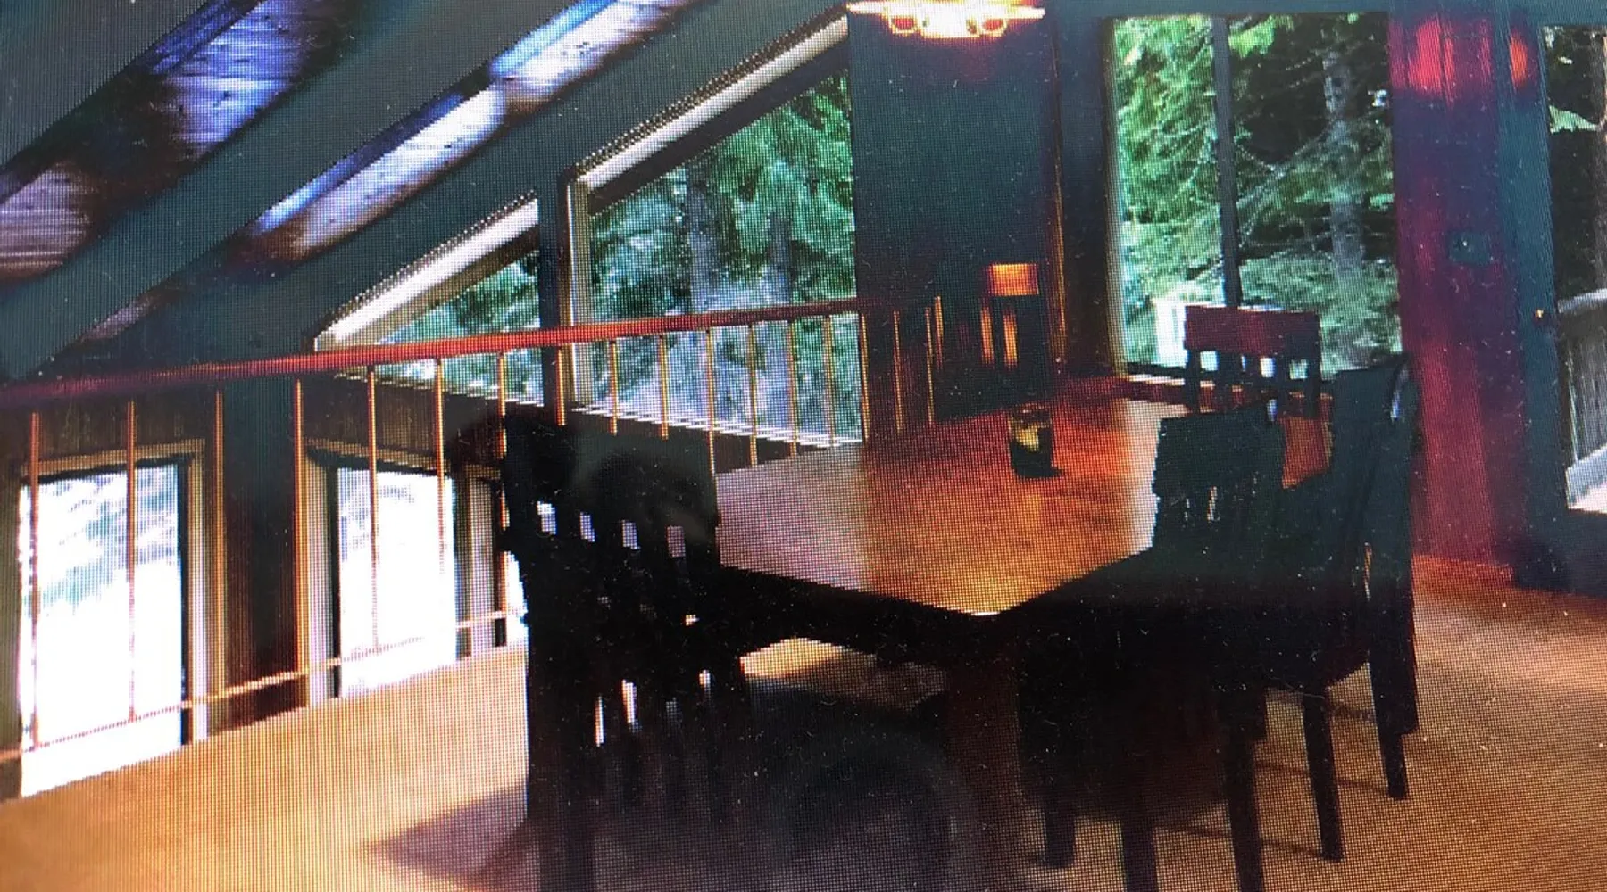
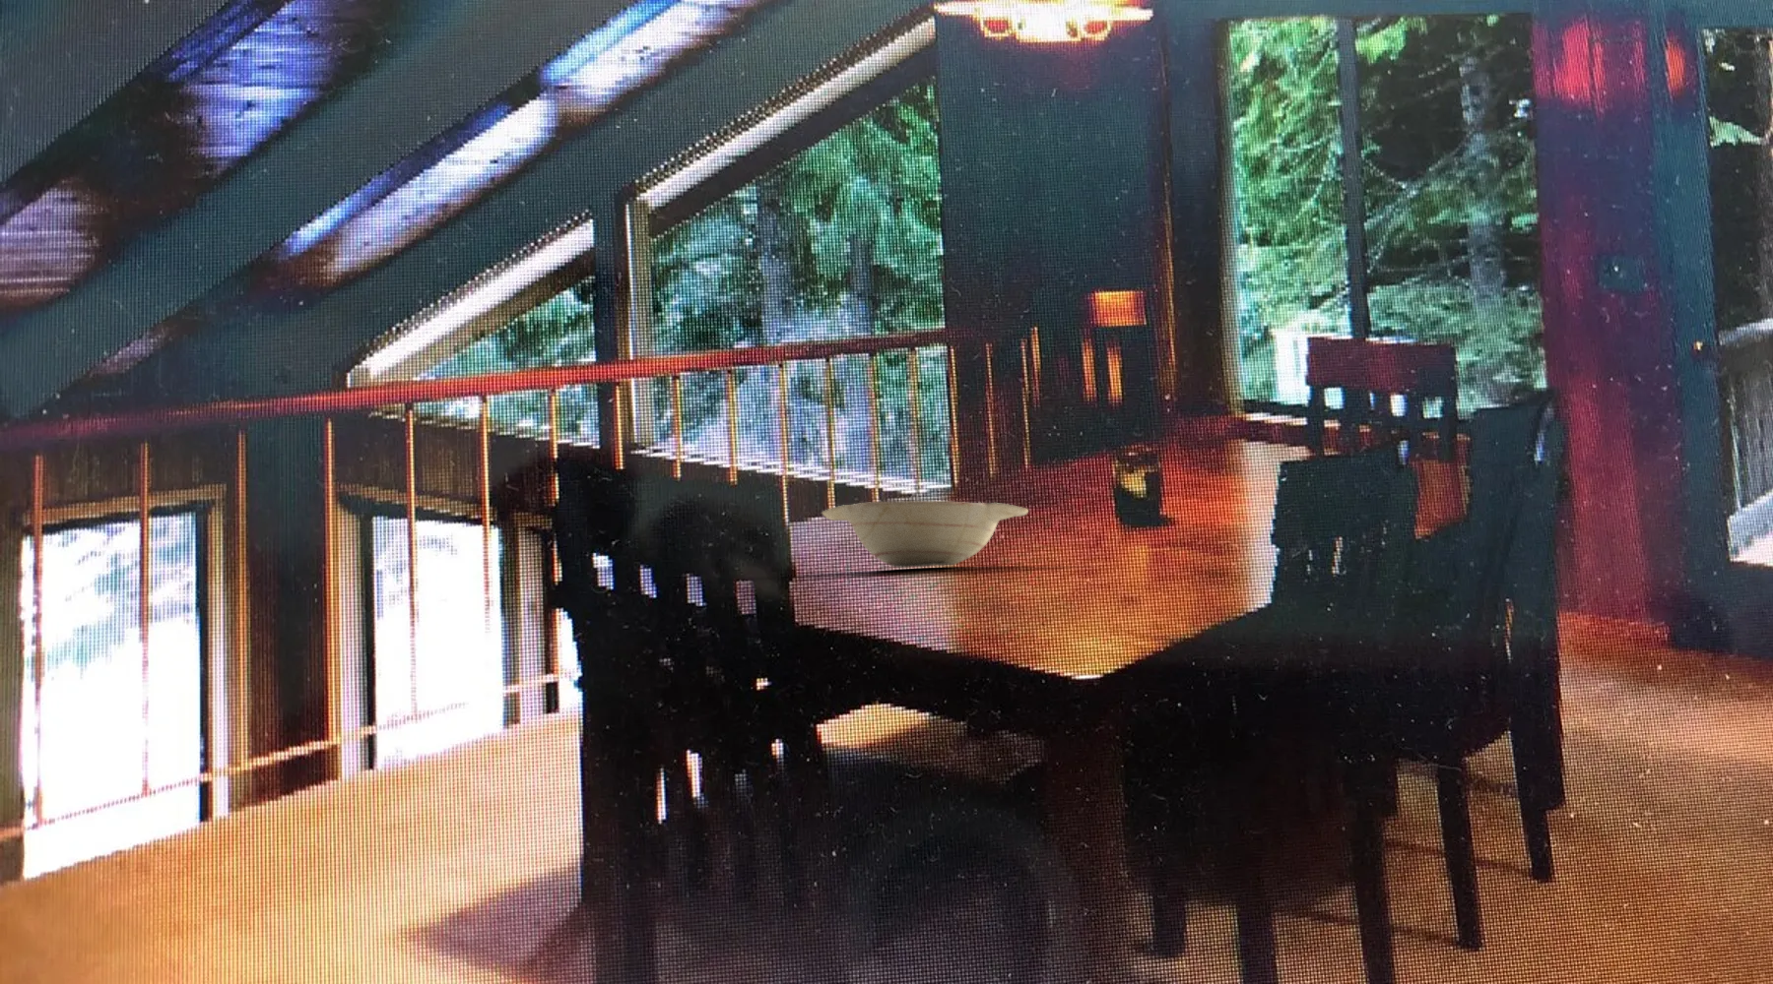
+ decorative bowl [821,499,1030,568]
